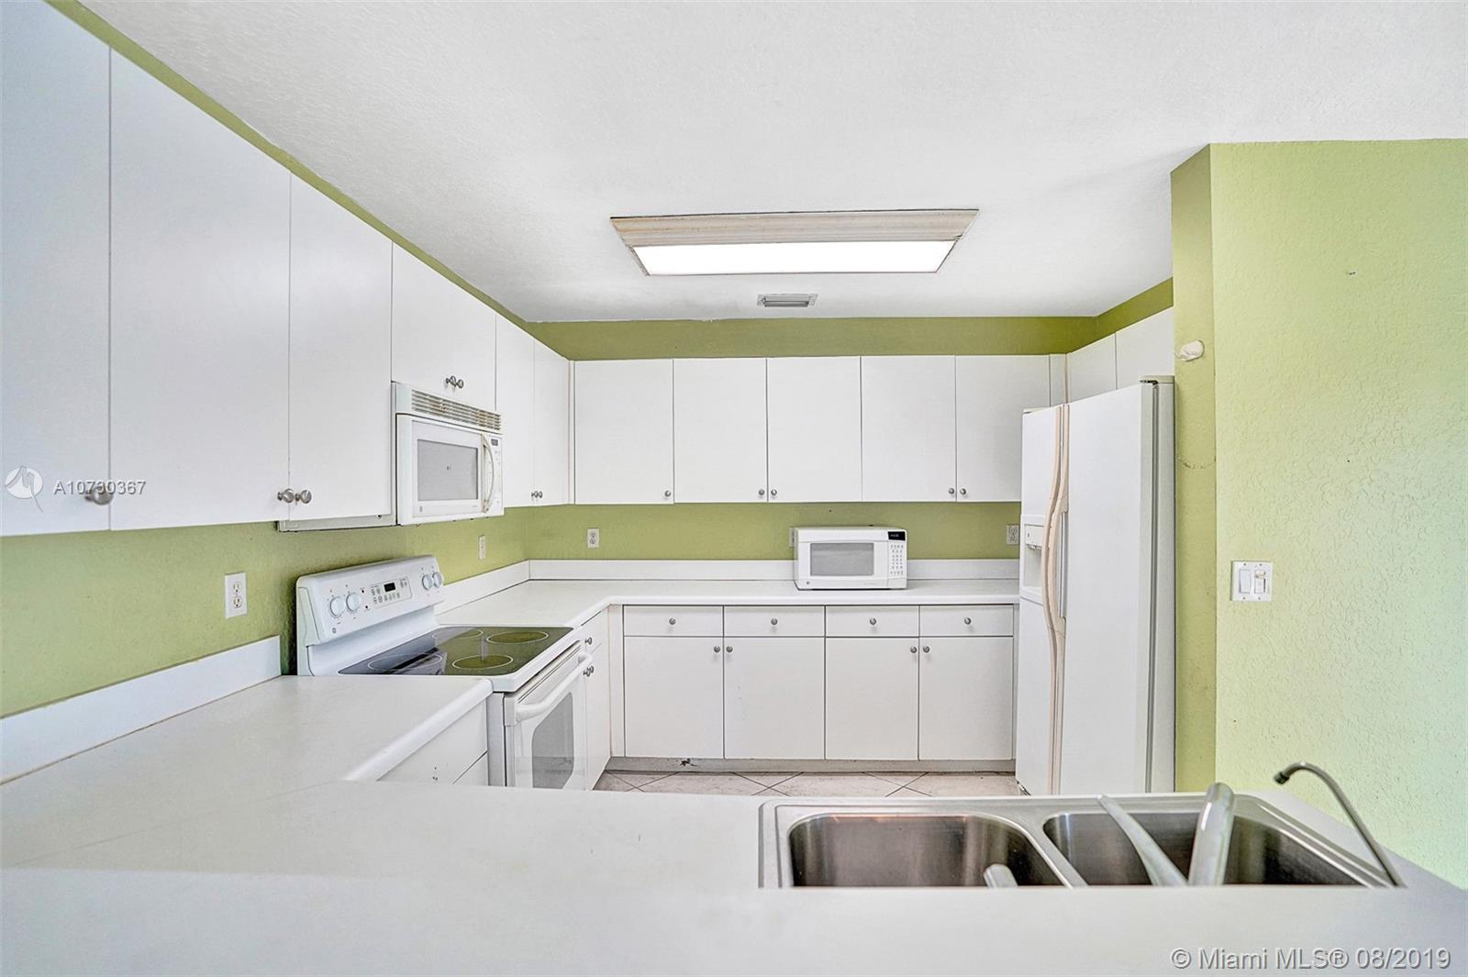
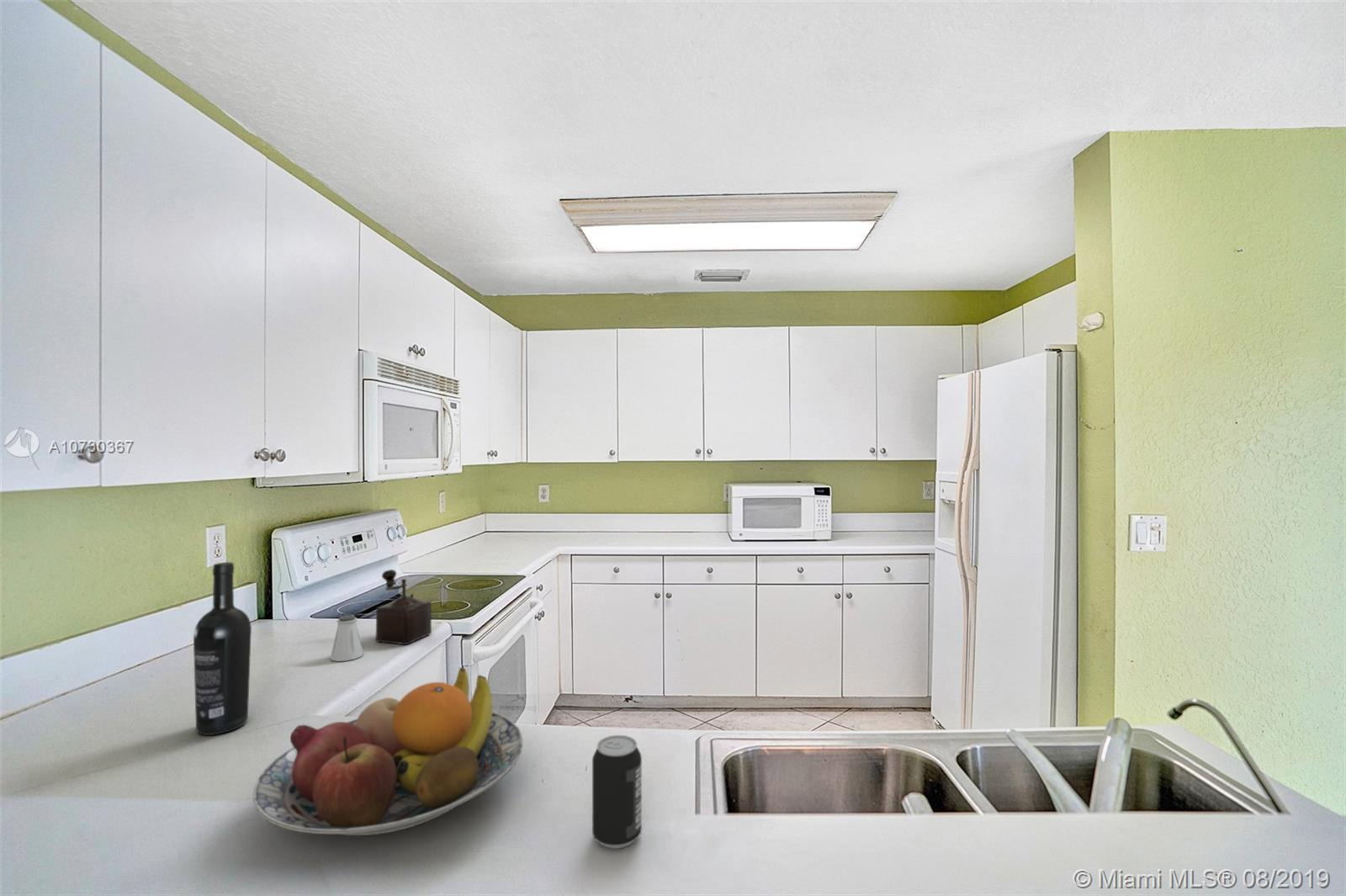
+ fruit bowl [252,666,523,836]
+ saltshaker [330,614,364,662]
+ wine bottle [193,561,252,736]
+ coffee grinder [375,569,432,645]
+ beverage can [591,734,643,850]
